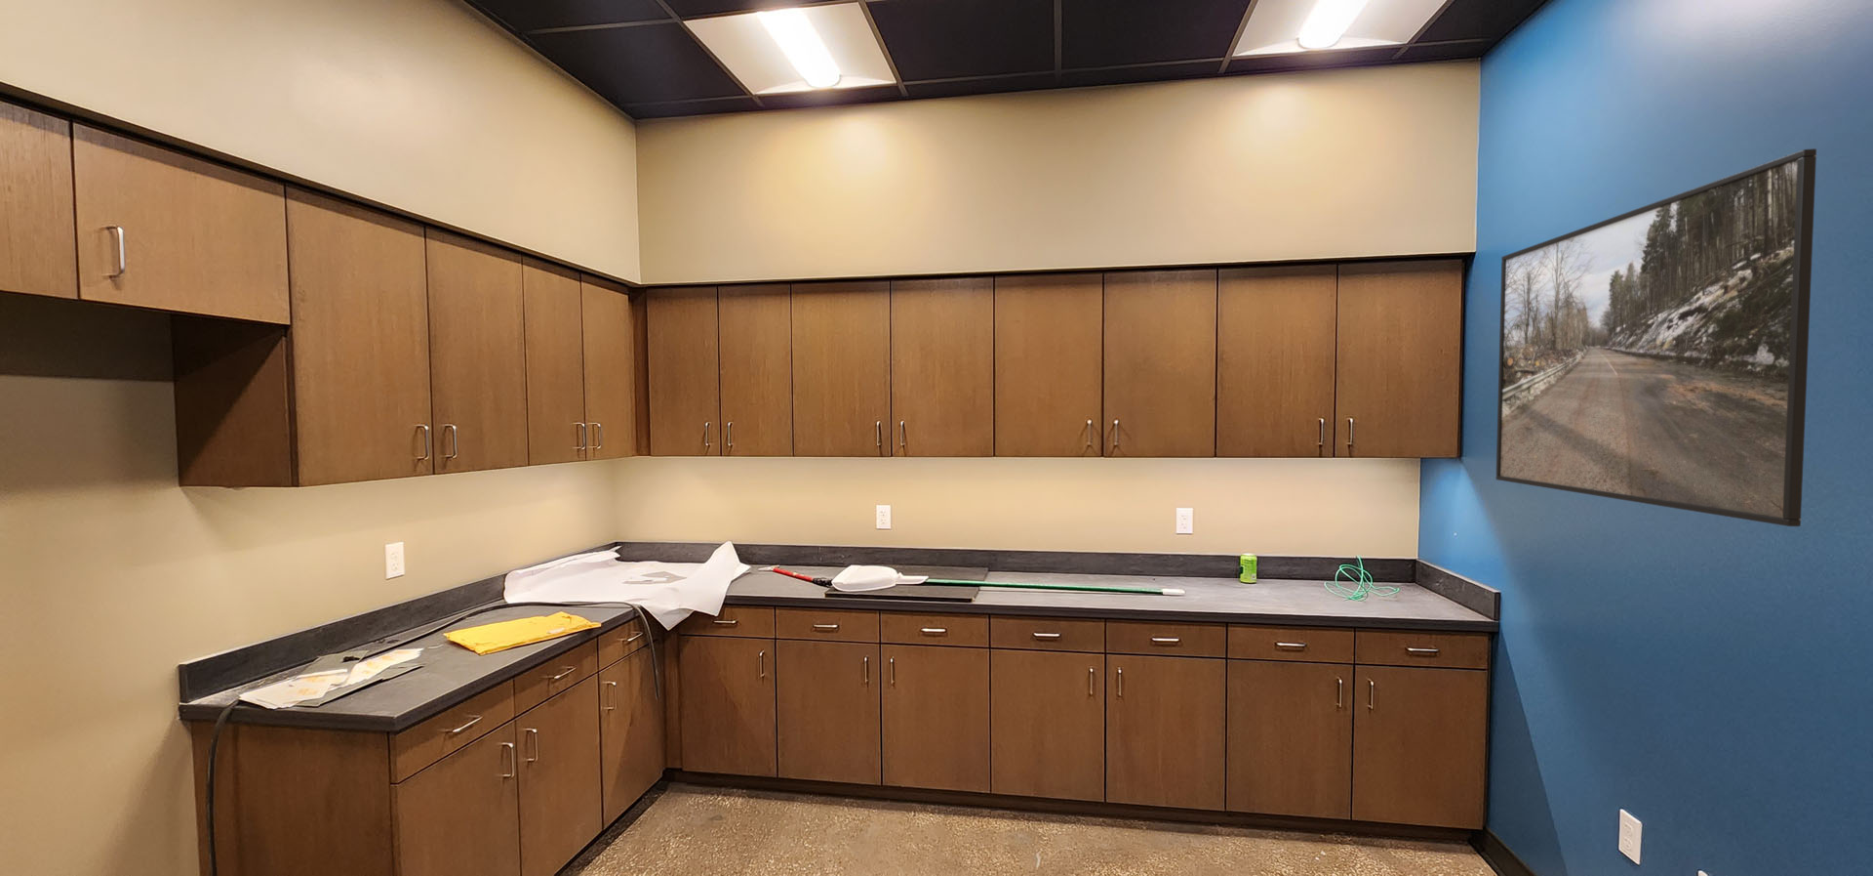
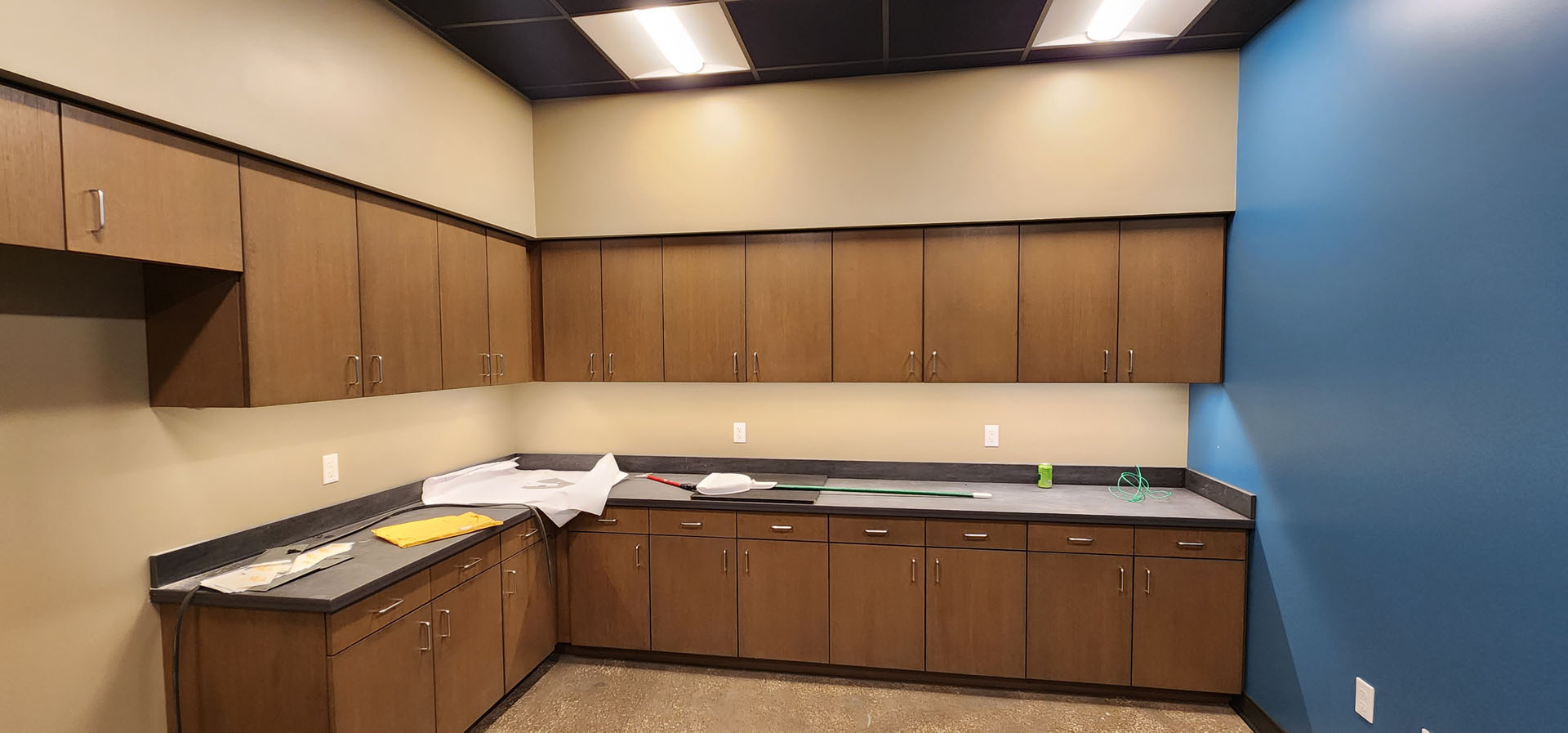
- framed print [1496,147,1817,527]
